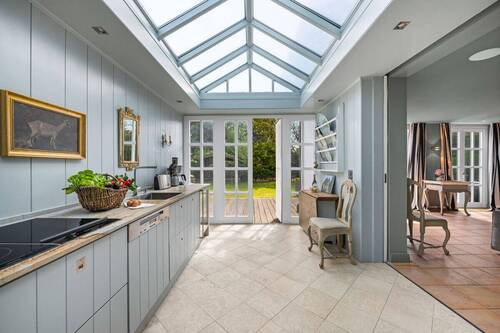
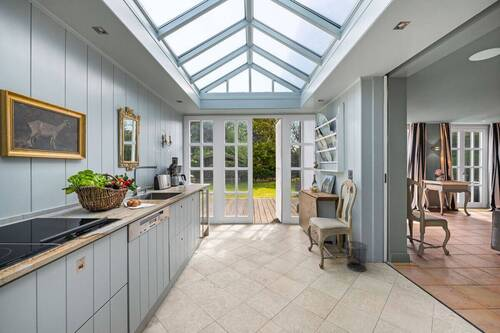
+ waste bin [344,240,369,273]
